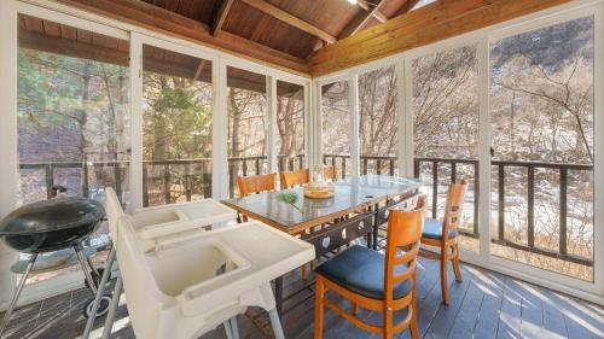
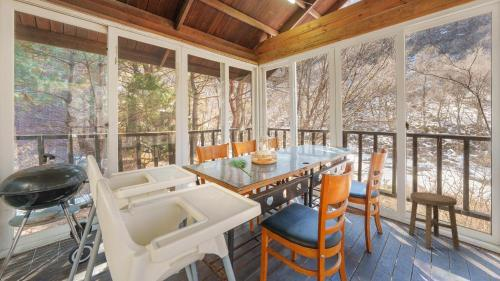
+ stool [408,191,461,250]
